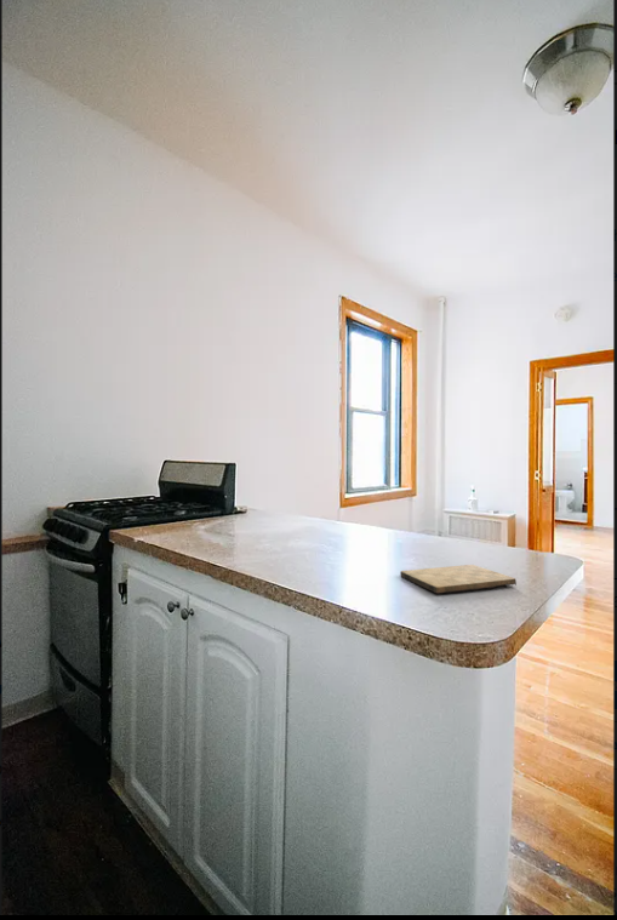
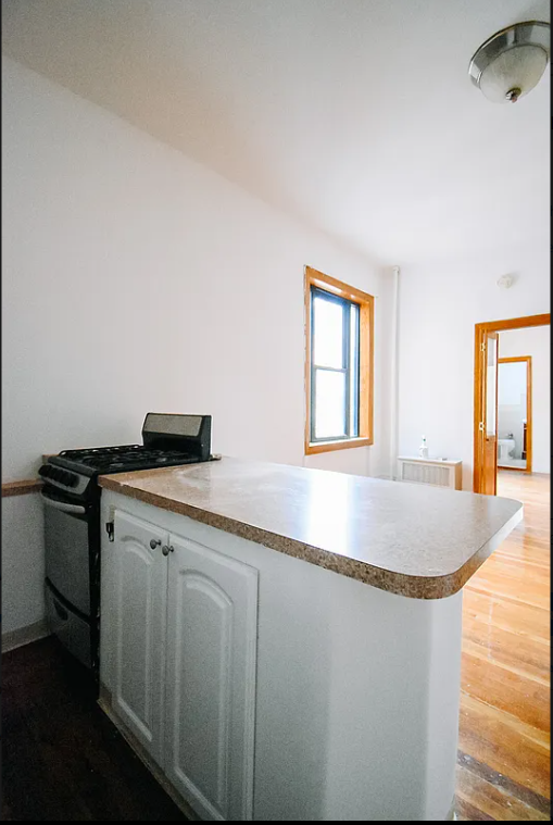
- cutting board [399,564,518,594]
